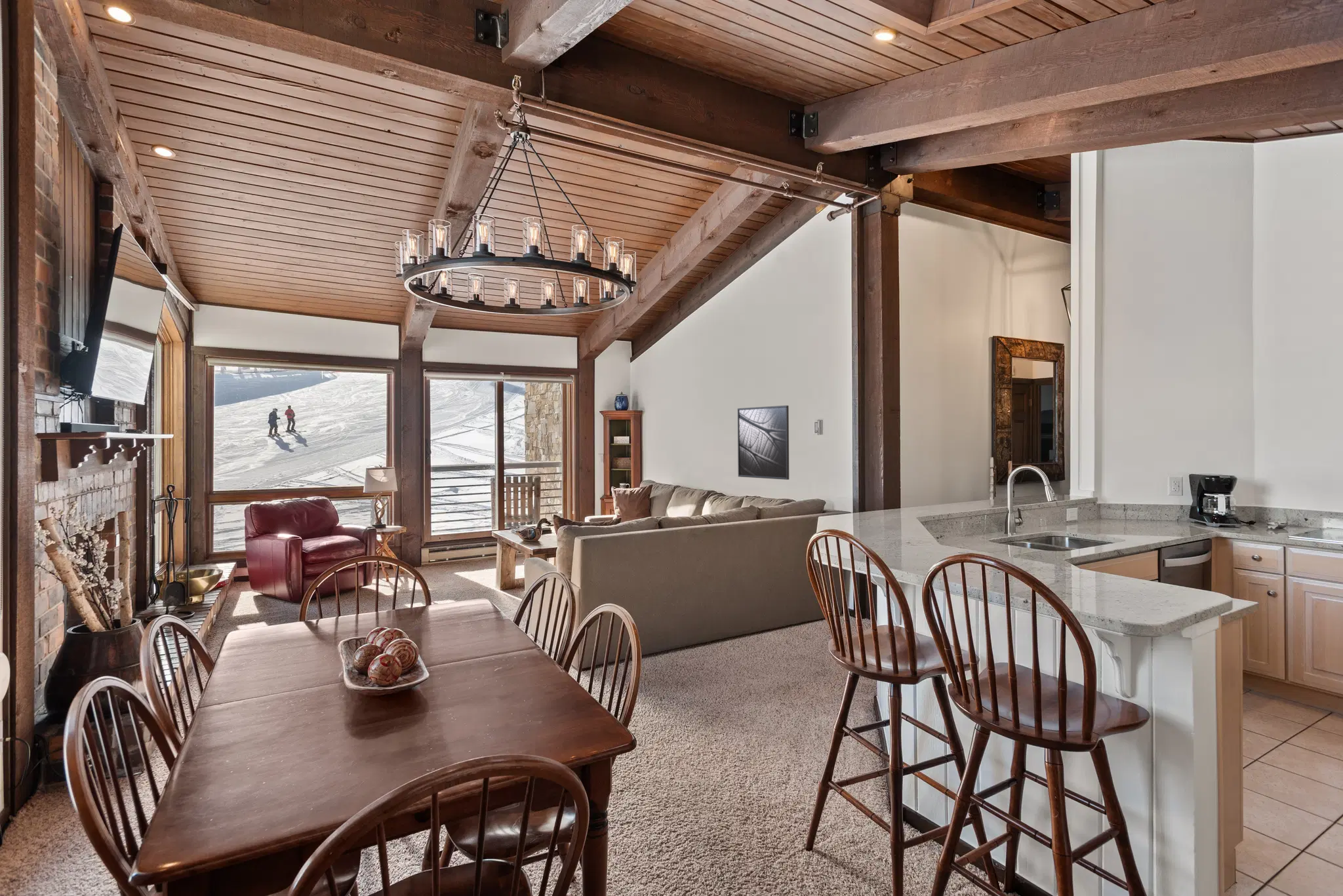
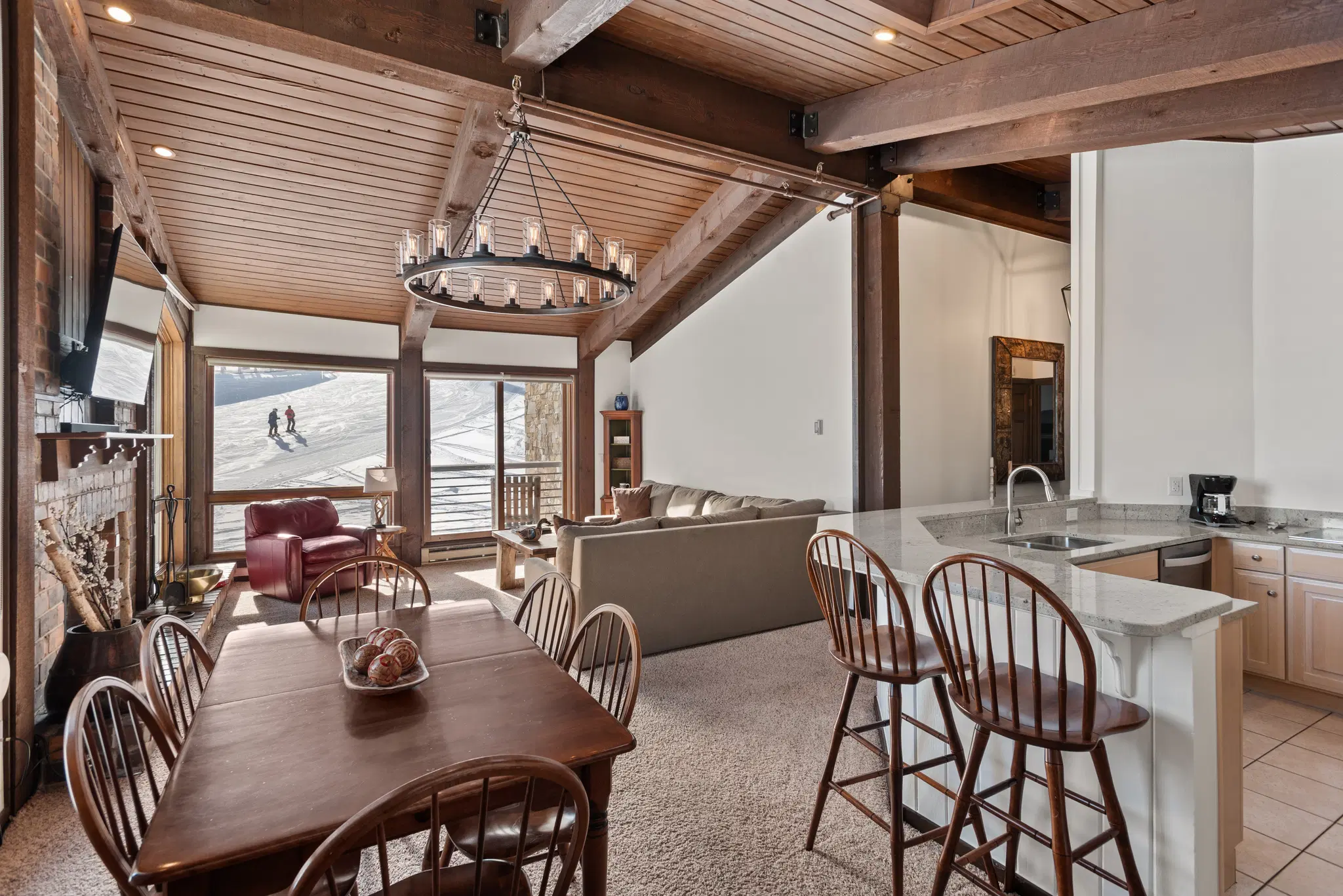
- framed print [737,405,790,480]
